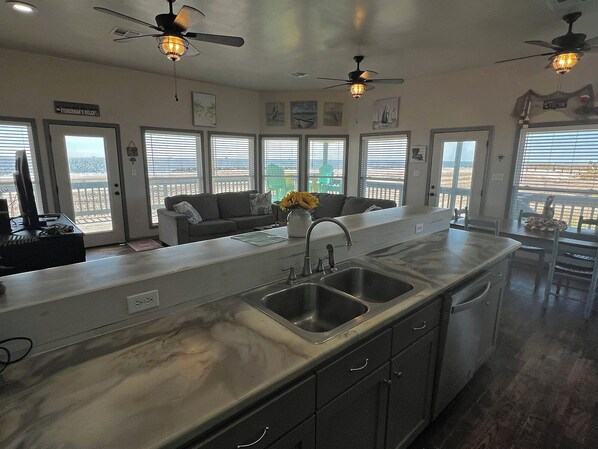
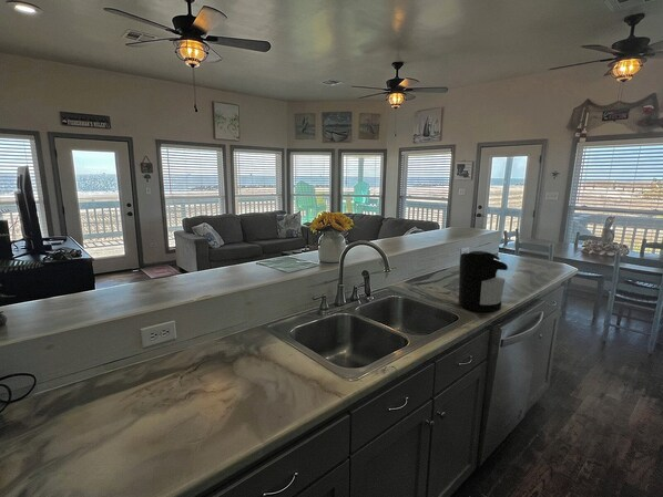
+ coffee maker [458,250,509,313]
